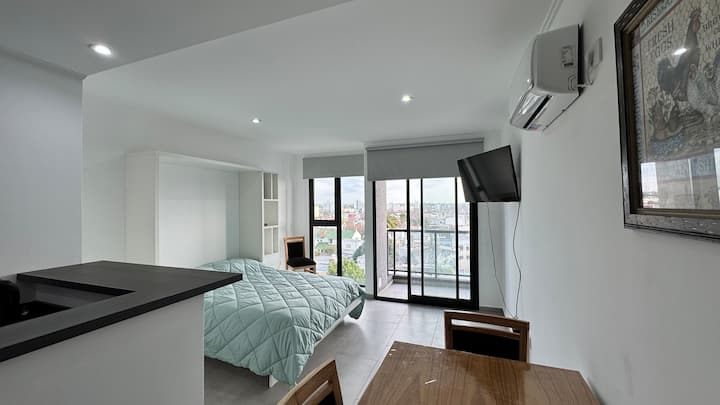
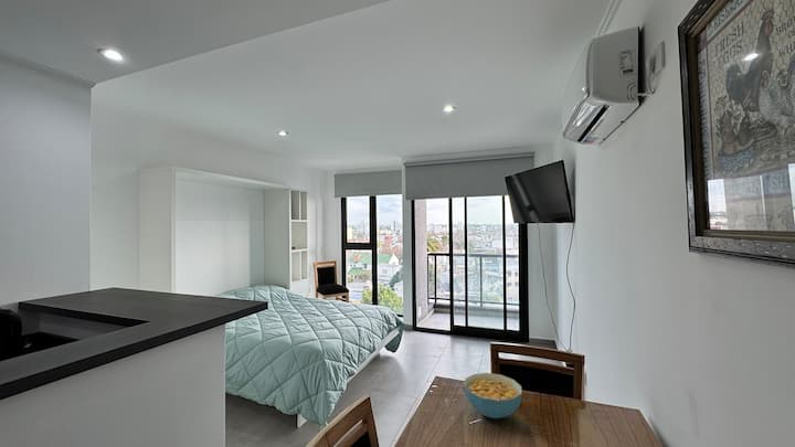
+ cereal bowl [463,372,523,419]
